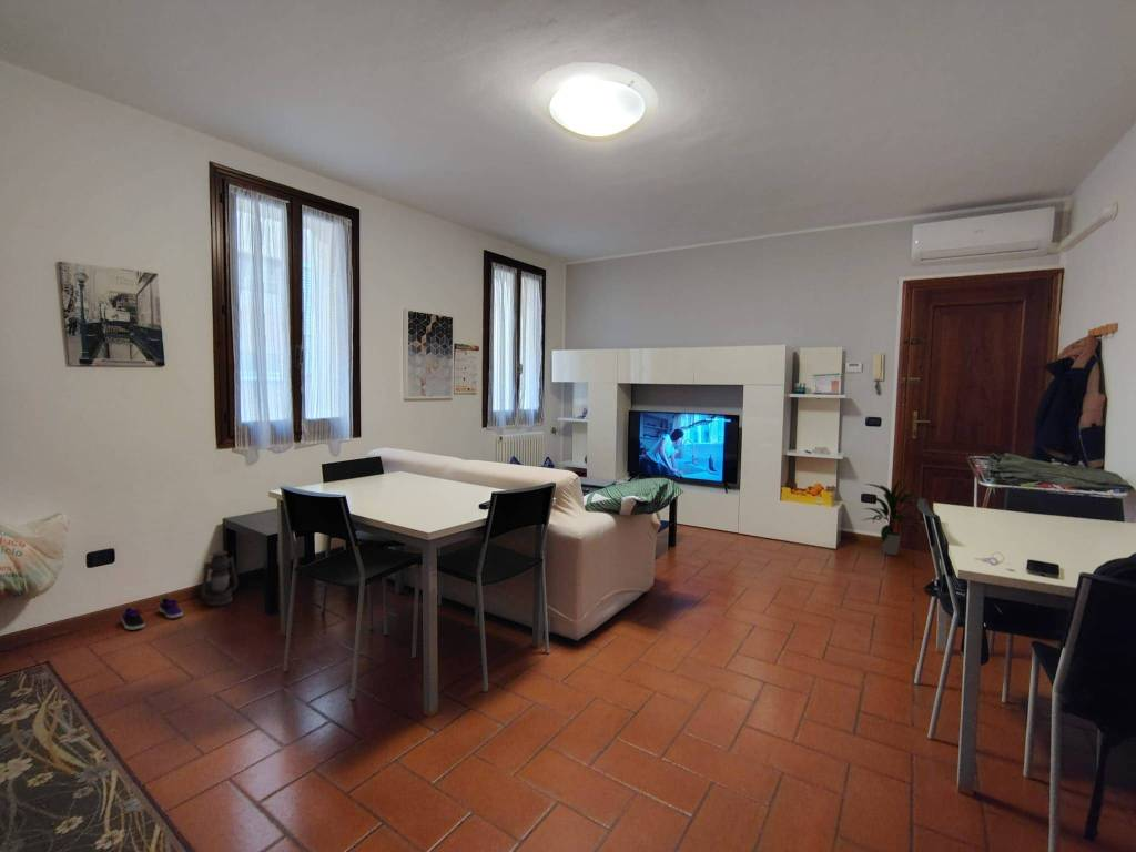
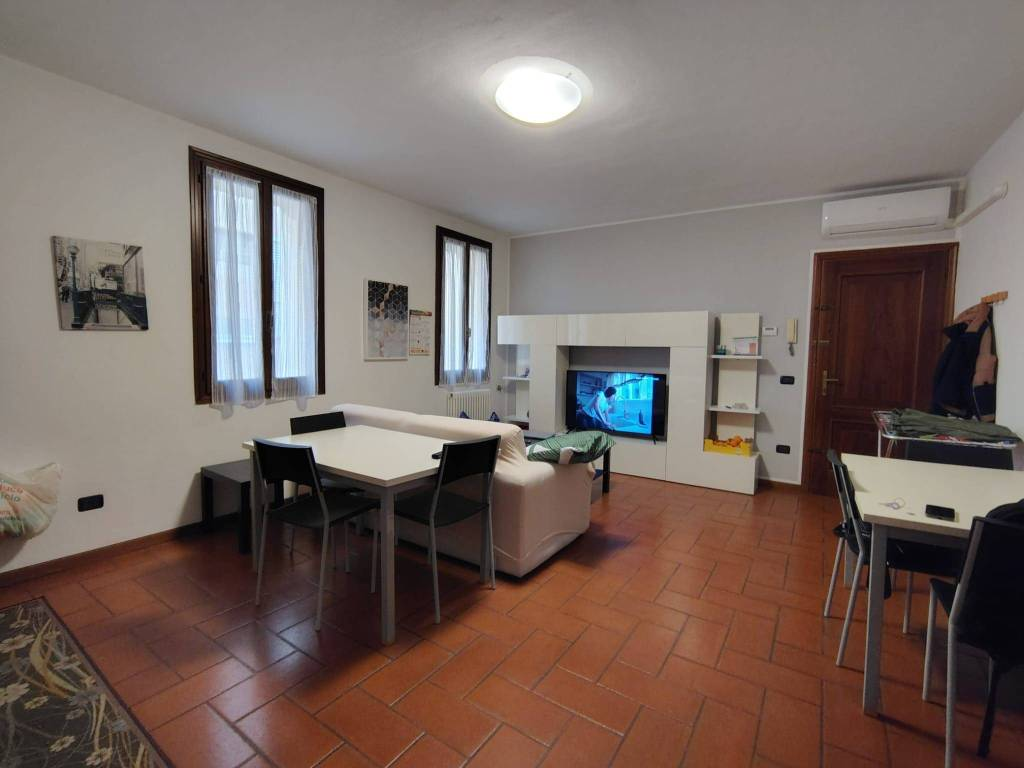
- lantern [199,550,239,608]
- shoe [121,597,184,631]
- indoor plant [860,477,924,557]
